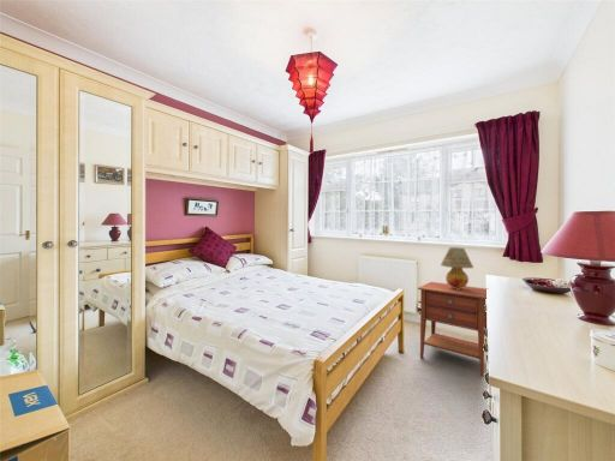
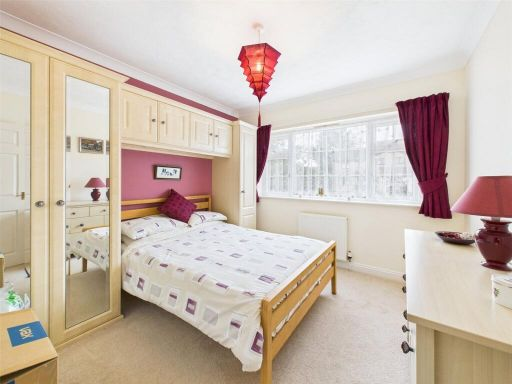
- nightstand [417,281,489,378]
- table lamp [440,246,474,289]
